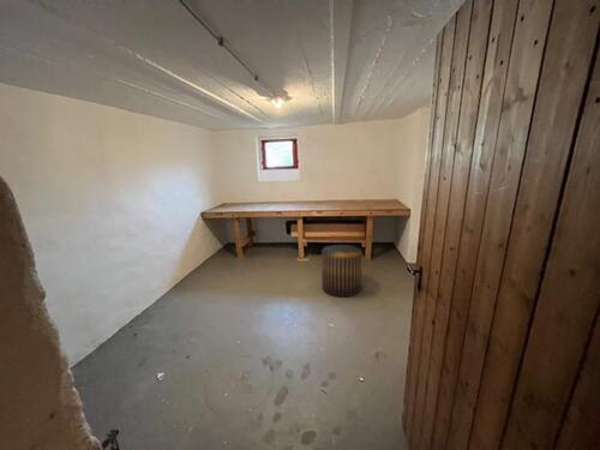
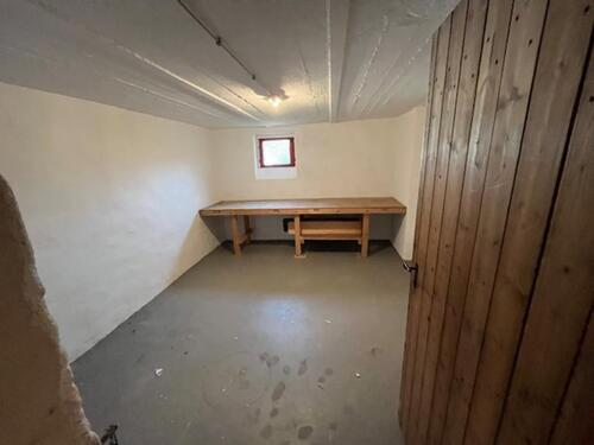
- stool [320,244,364,298]
